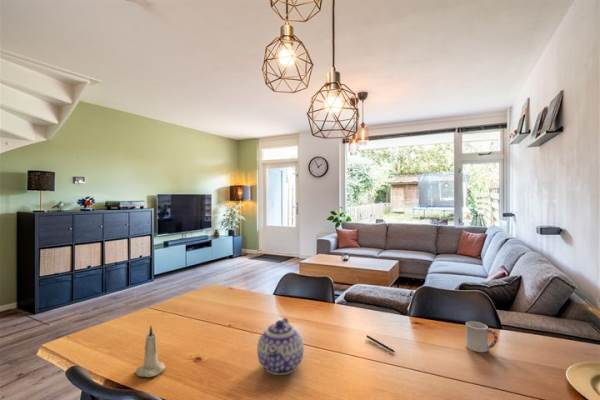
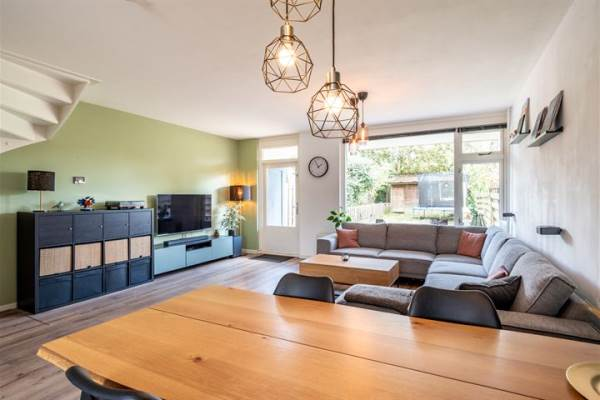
- candle [135,324,166,378]
- cup [465,320,499,353]
- pen [366,334,396,353]
- teapot [256,317,305,376]
